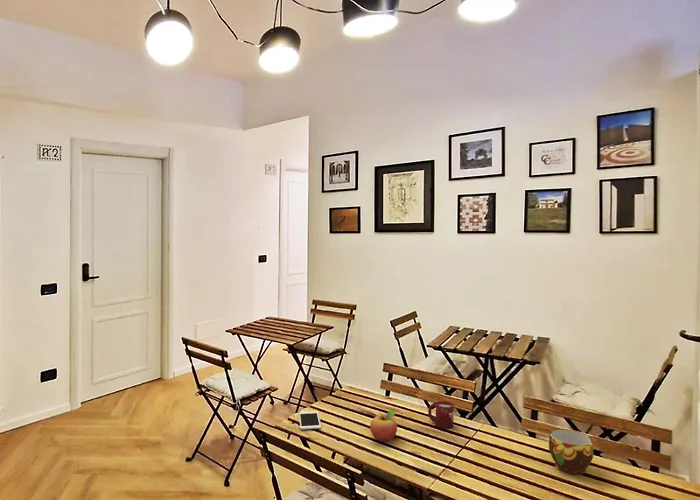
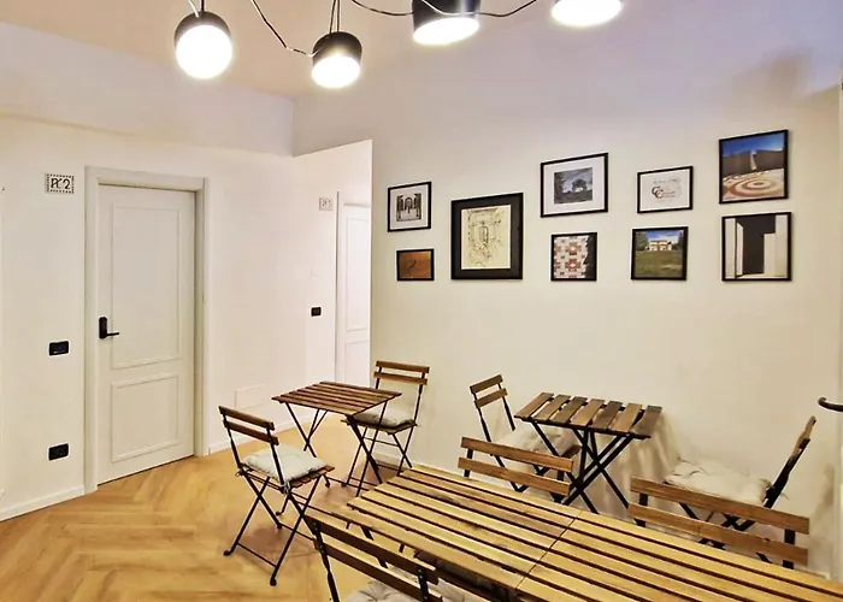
- fruit [369,410,398,442]
- cell phone [298,410,322,430]
- cup [427,400,455,430]
- cup [548,428,595,476]
